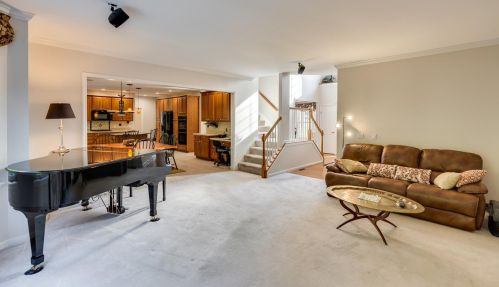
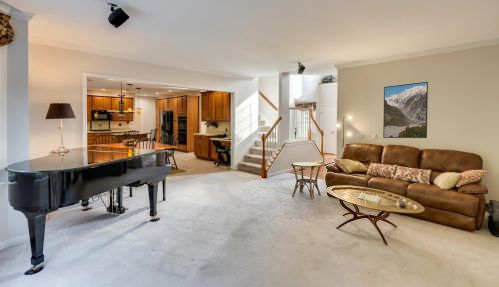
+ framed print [382,81,429,139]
+ side table [290,161,324,200]
